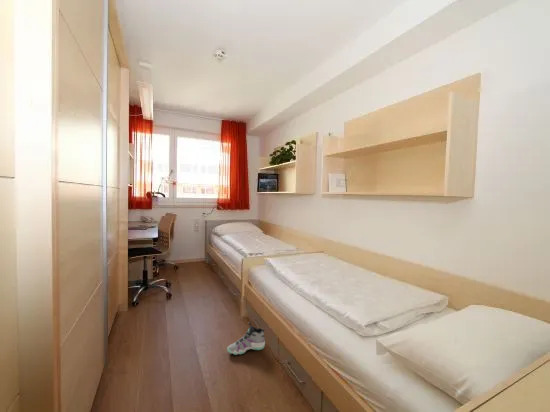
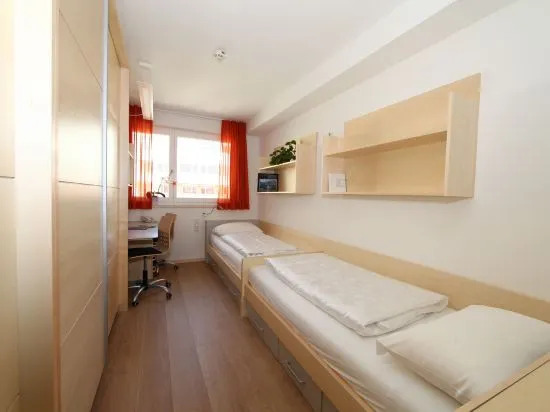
- sneaker [226,321,266,356]
